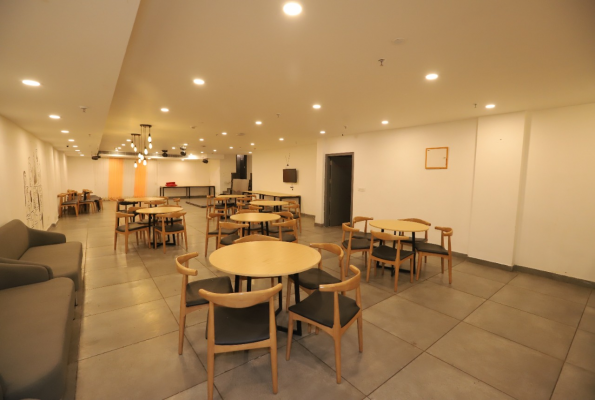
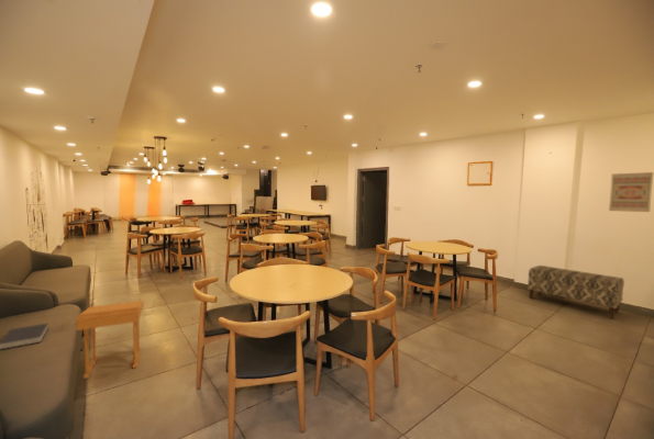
+ side table [75,300,144,380]
+ book [0,323,49,351]
+ wall art [608,171,654,213]
+ bench [526,264,625,319]
